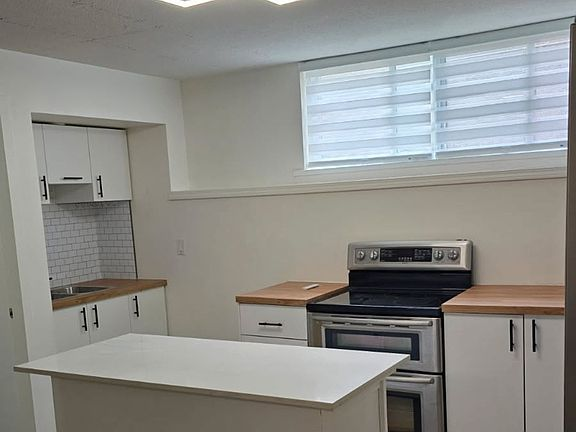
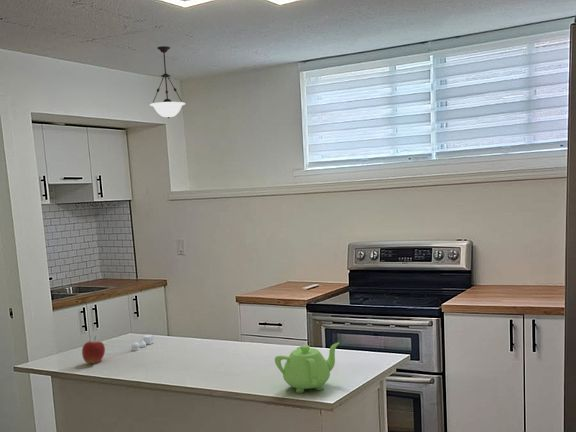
+ pendant light [149,45,186,119]
+ salt and pepper shaker set [131,334,155,352]
+ teapot [274,341,340,394]
+ apple [81,336,106,365]
